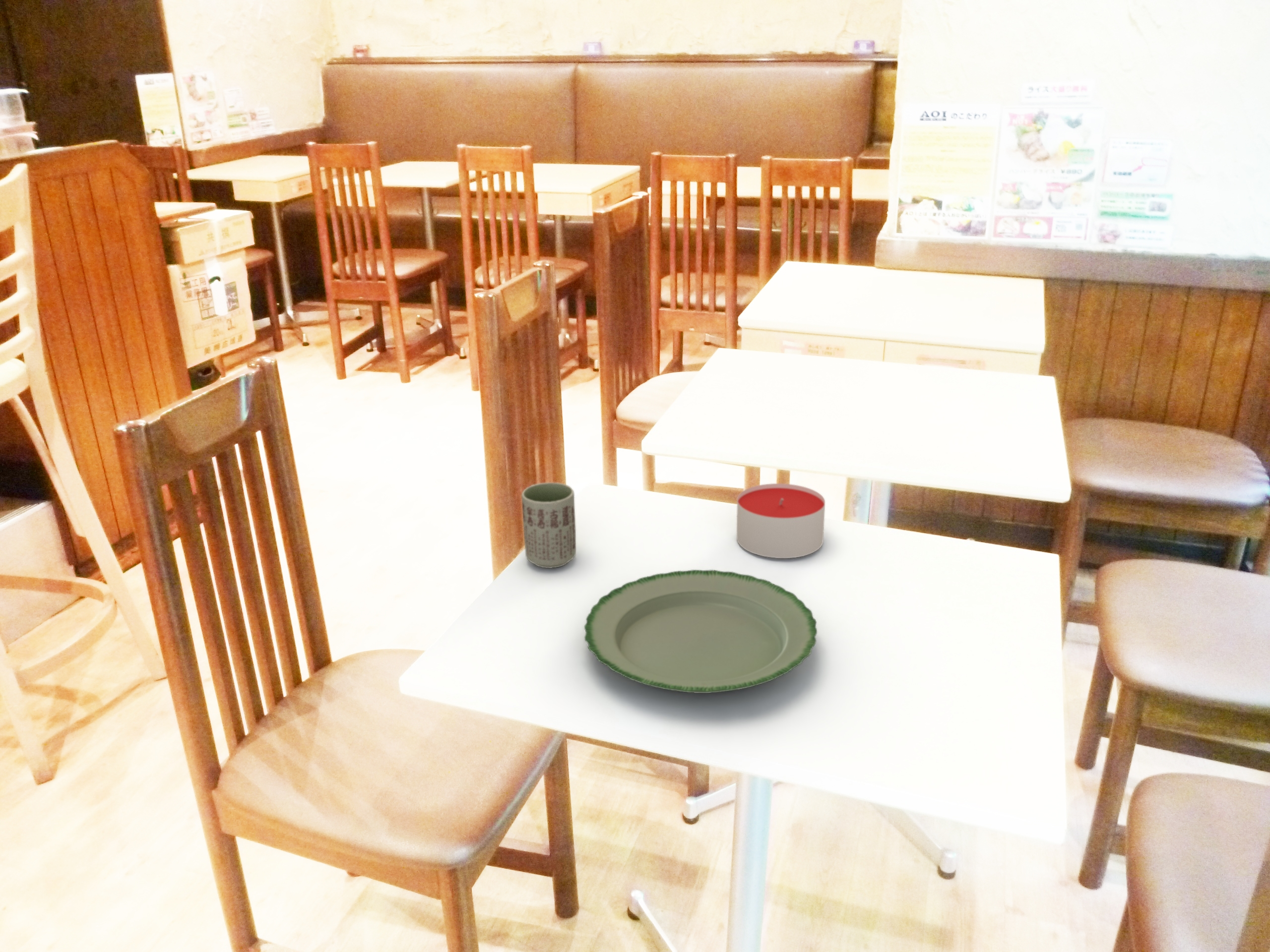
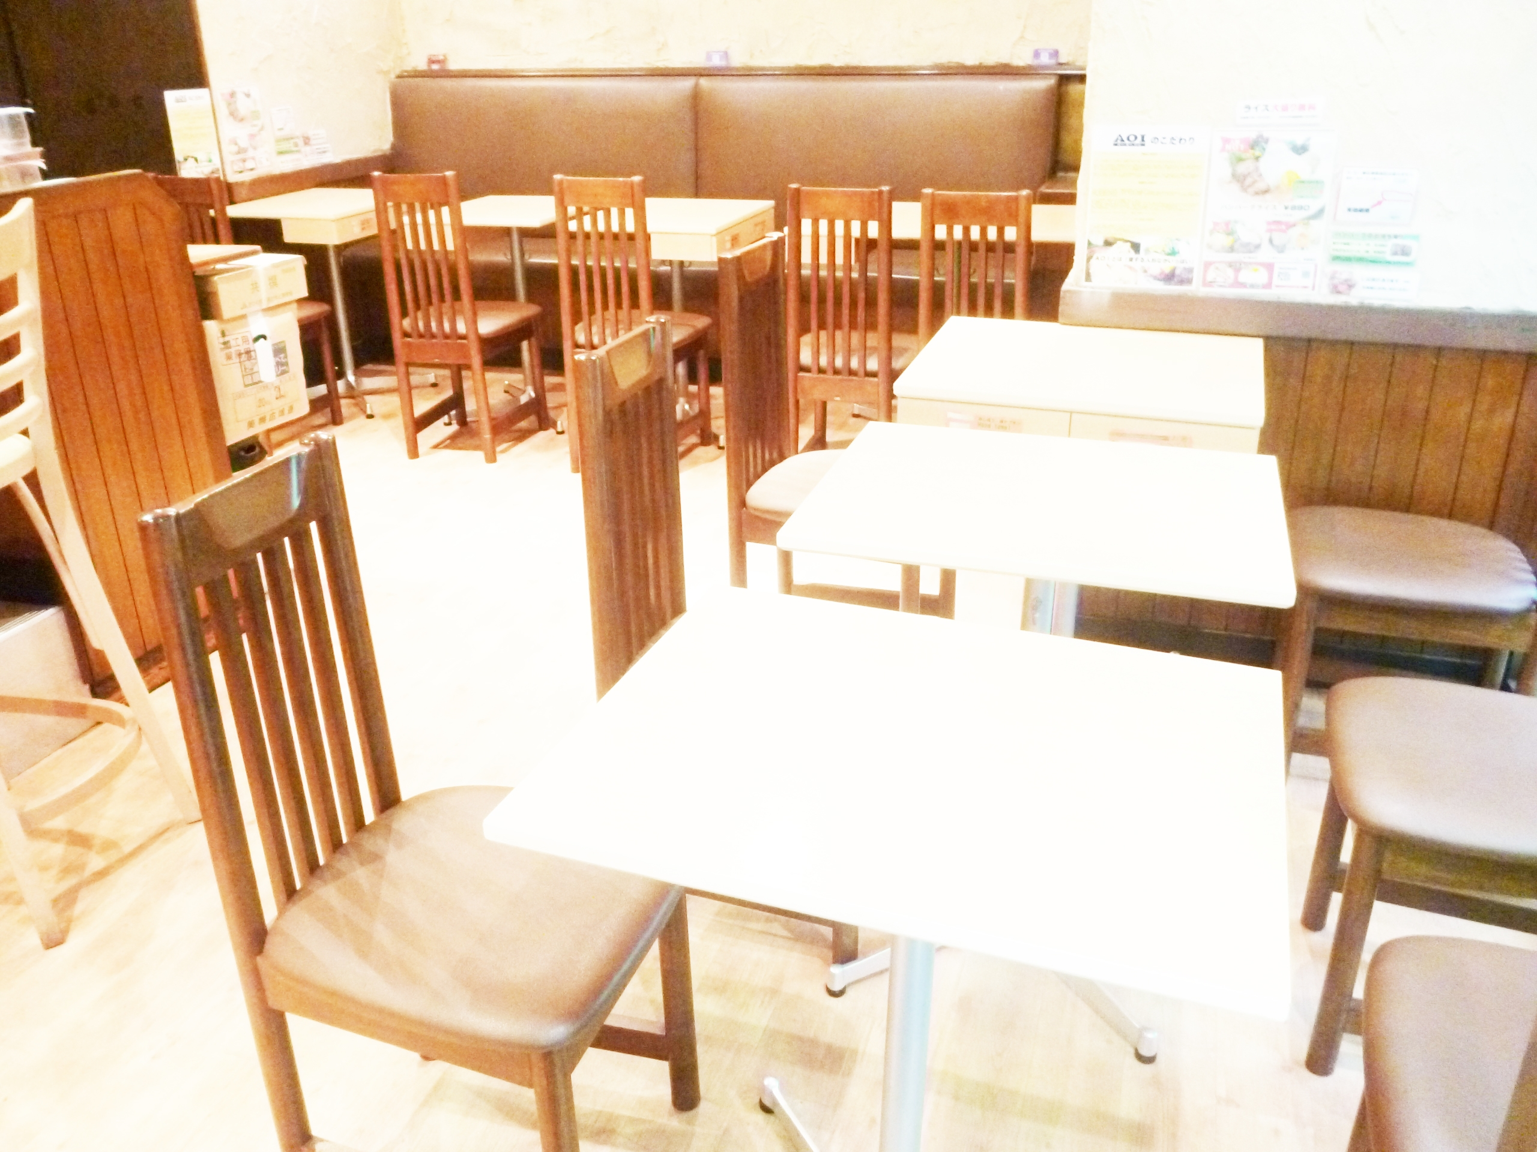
- cup [521,481,576,569]
- plate [584,569,818,694]
- candle [736,483,826,559]
